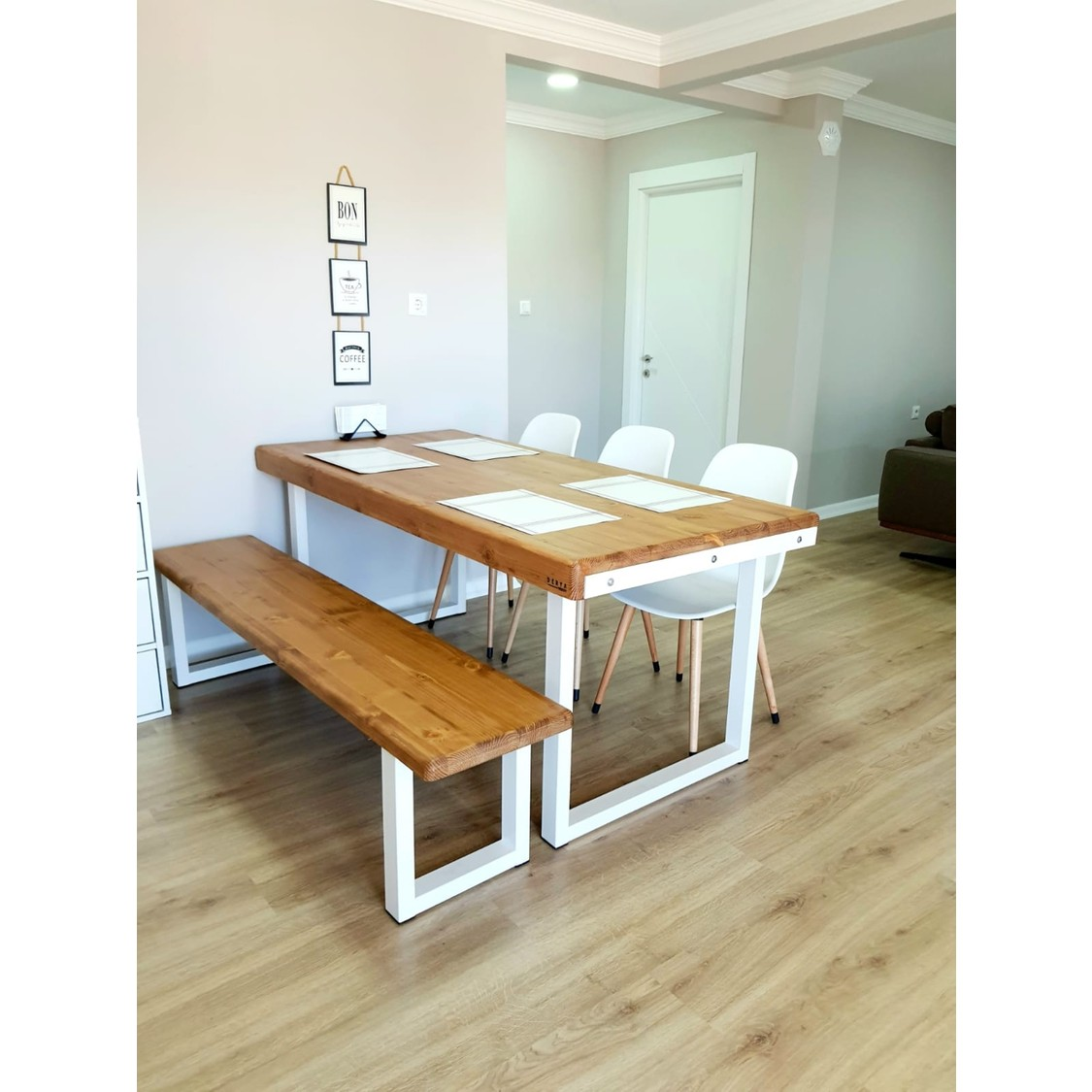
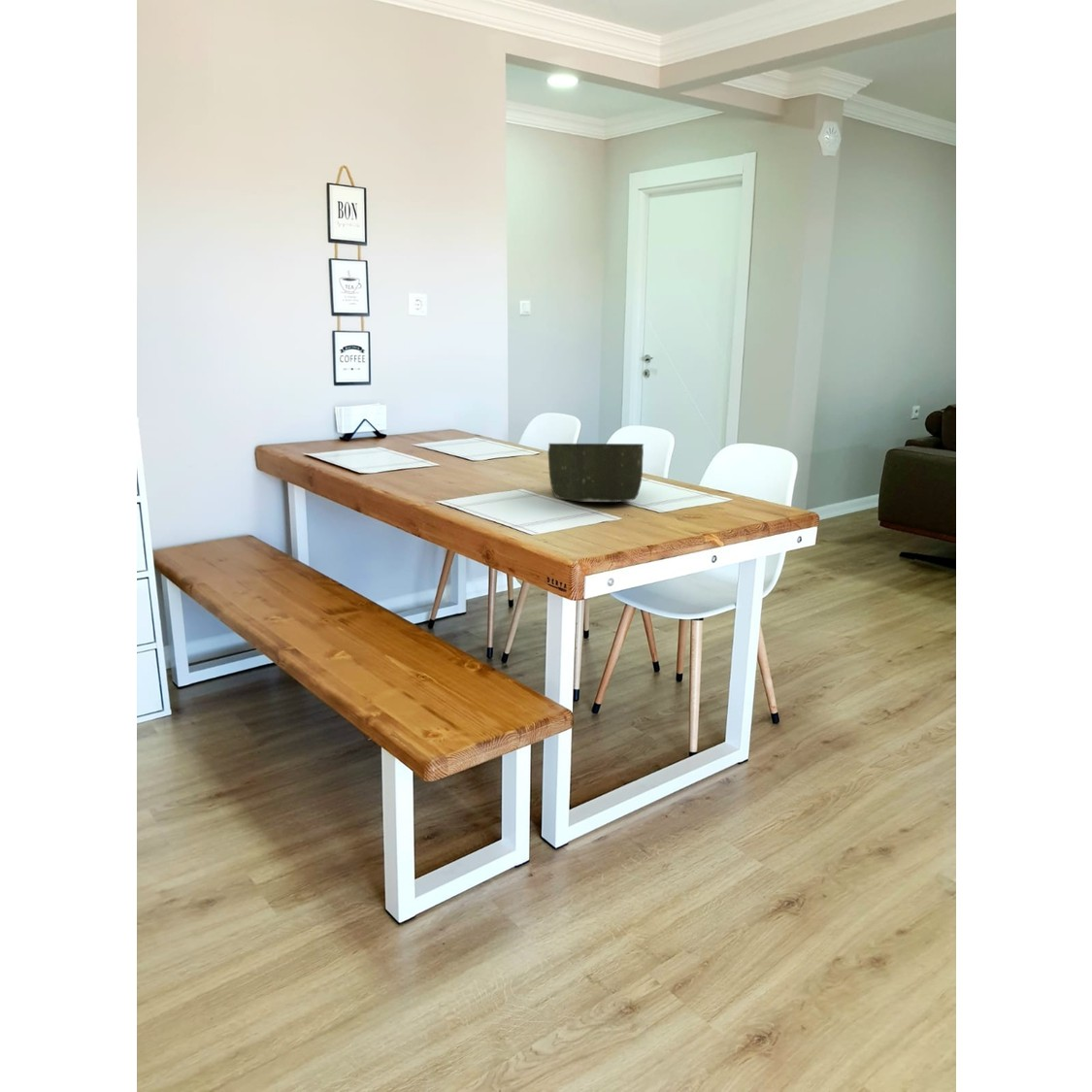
+ bowl [547,443,645,503]
